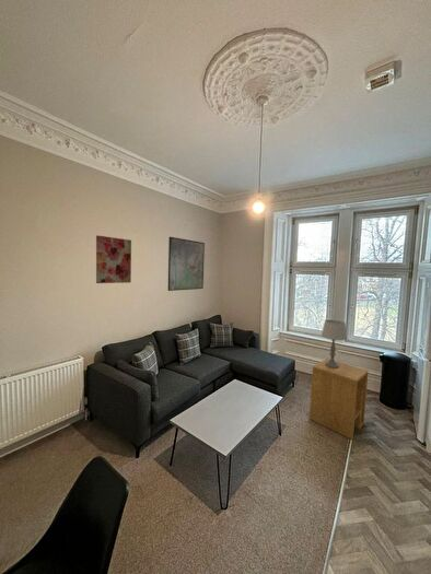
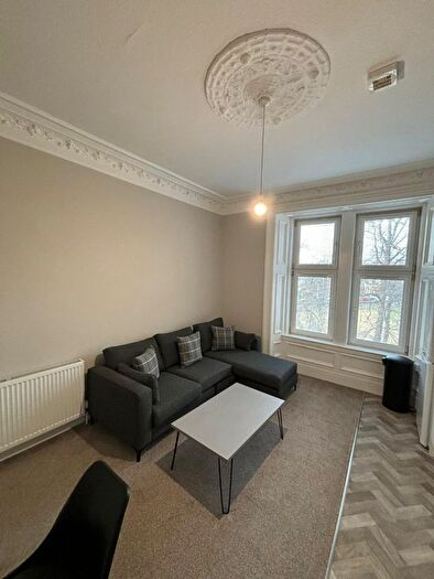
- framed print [167,236,206,292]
- wall art [95,235,132,284]
- side table [308,358,369,441]
- table lamp [321,318,348,368]
